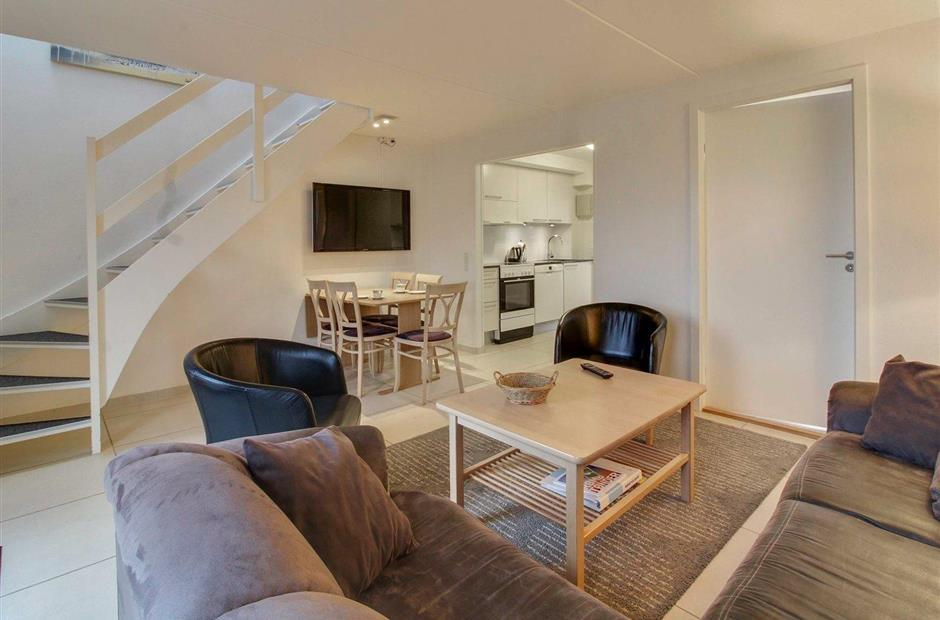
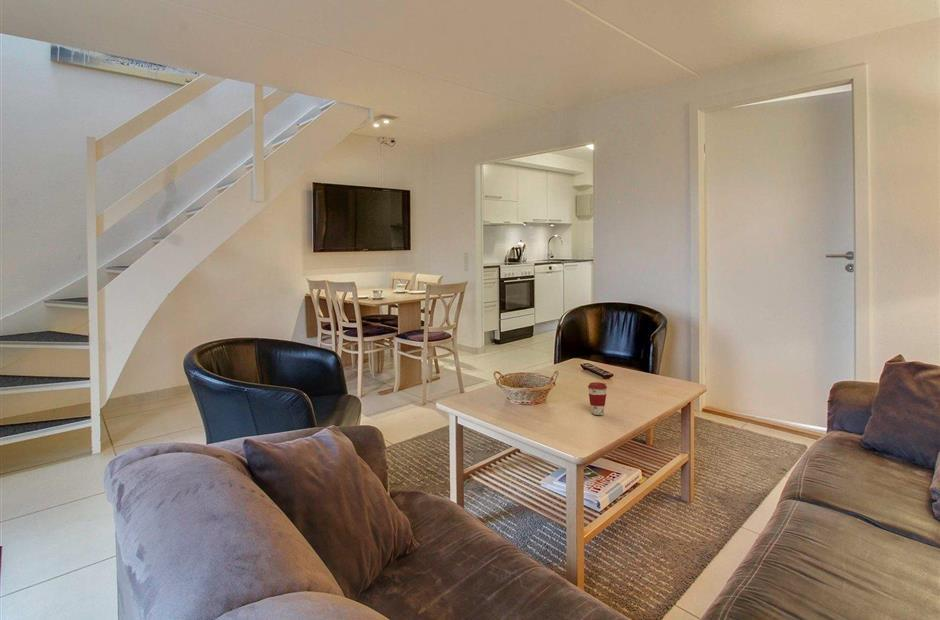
+ coffee cup [587,381,608,416]
